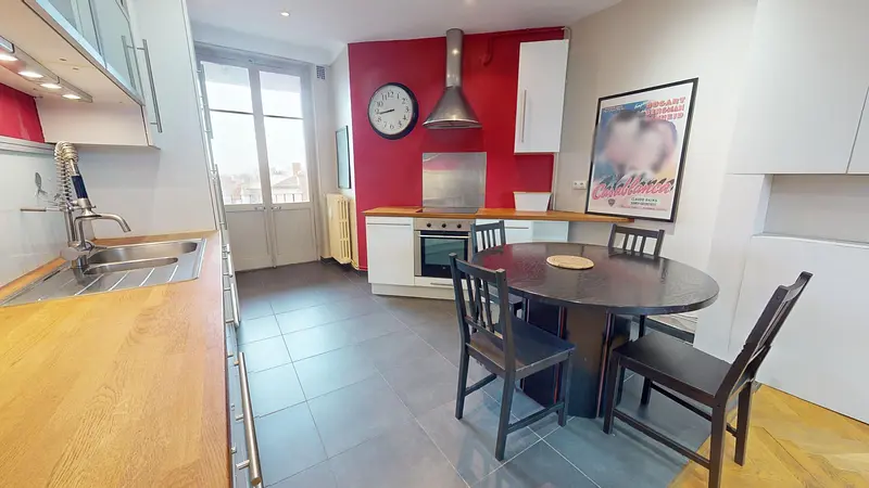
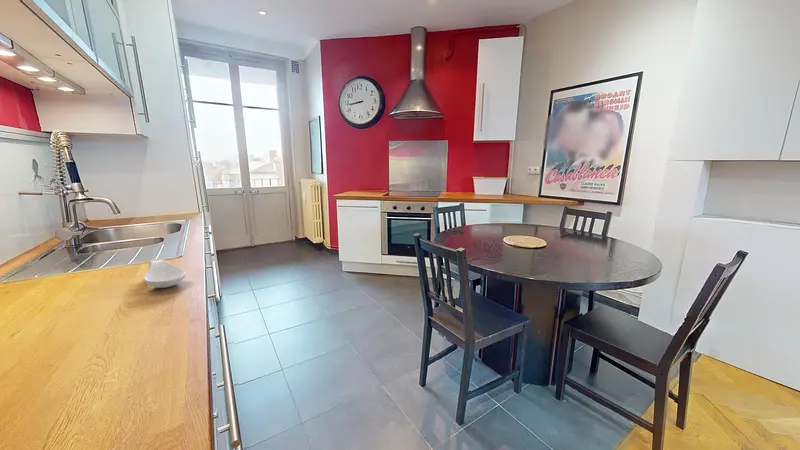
+ spoon rest [143,259,187,289]
